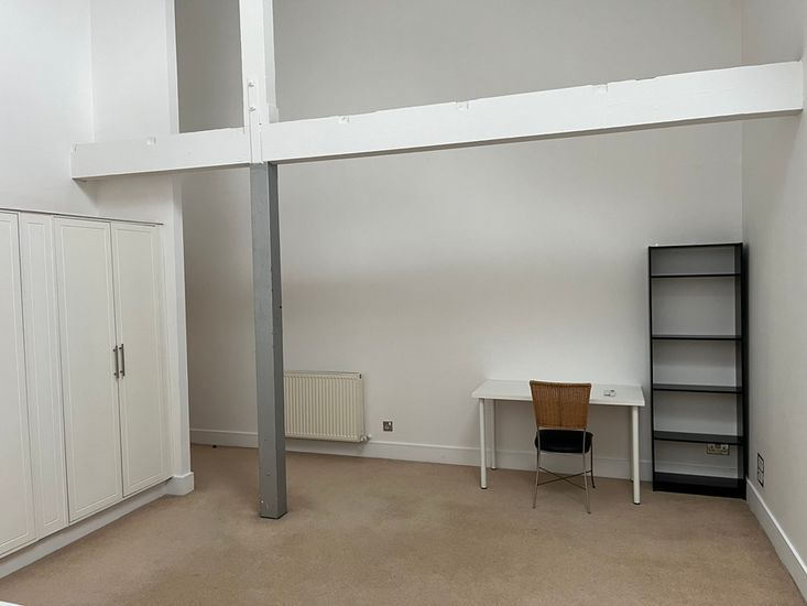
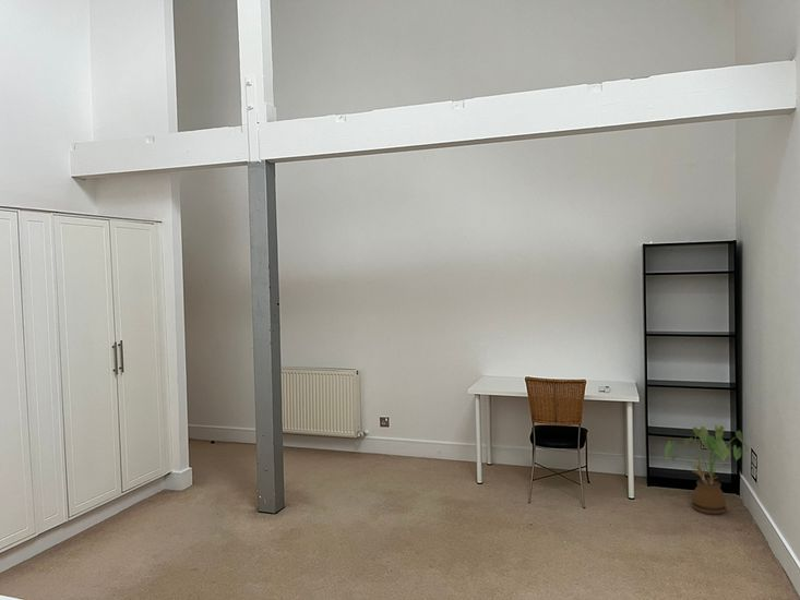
+ house plant [664,423,749,515]
